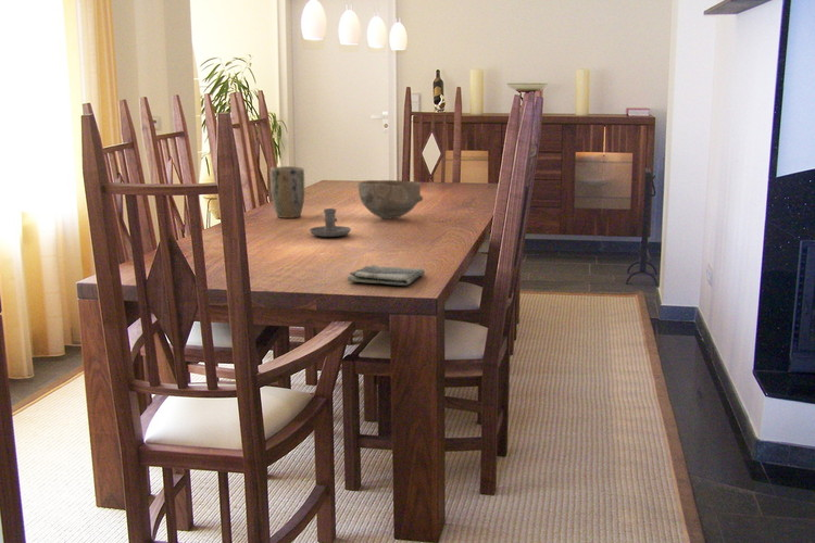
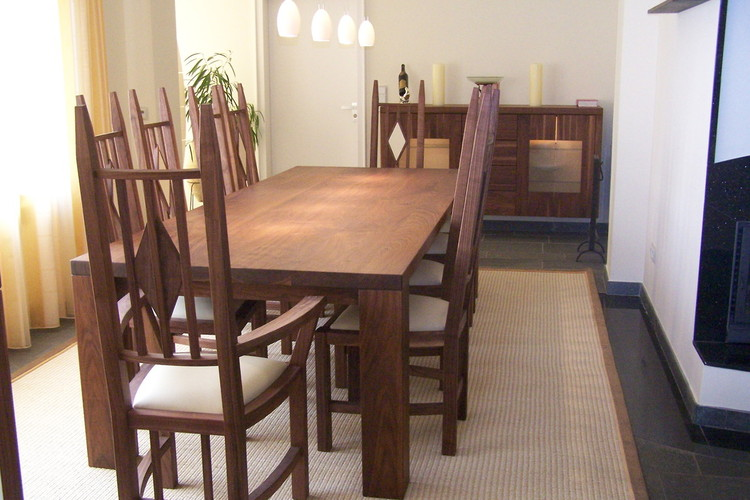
- dish towel [347,264,426,287]
- candle holder [309,207,352,238]
- plant pot [269,165,305,219]
- bowl [356,179,424,219]
